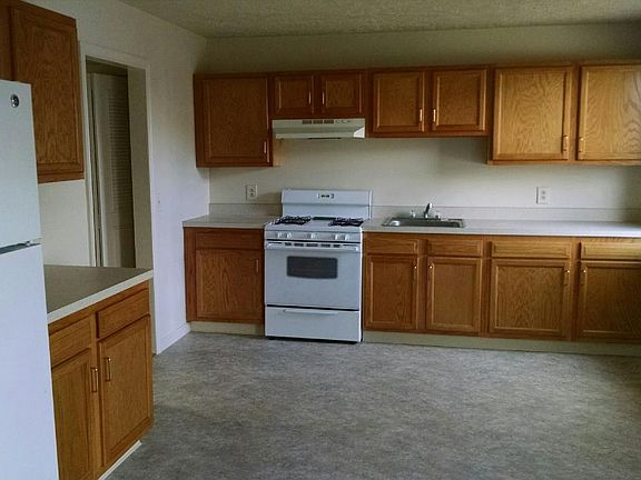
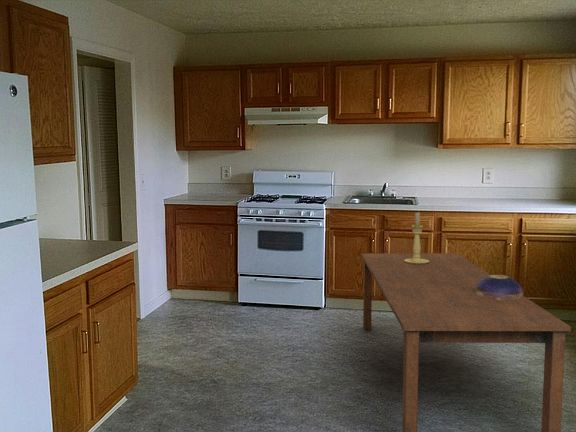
+ dining table [360,252,572,432]
+ candle holder [404,211,429,264]
+ decorative bowl [474,274,524,300]
